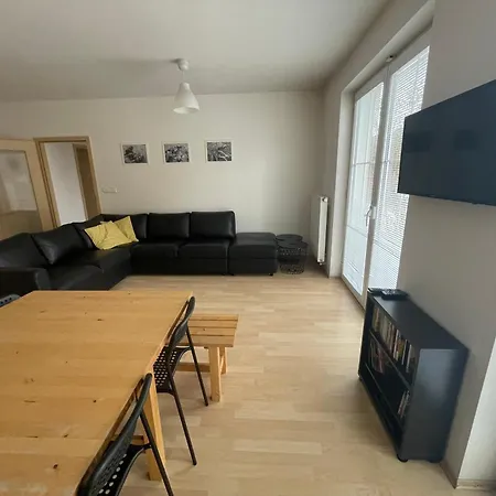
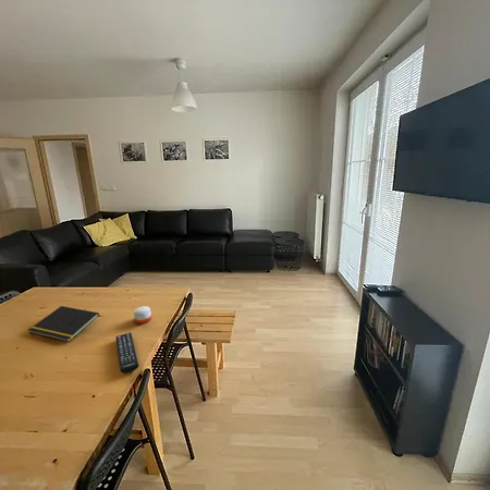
+ candle [133,305,152,324]
+ notepad [27,305,100,343]
+ remote control [115,331,139,375]
